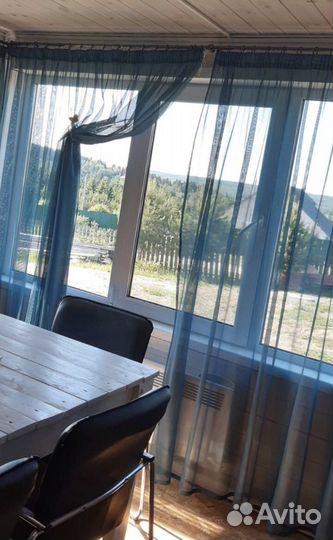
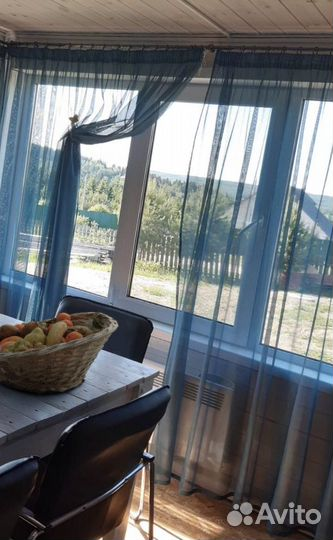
+ fruit basket [0,311,119,395]
